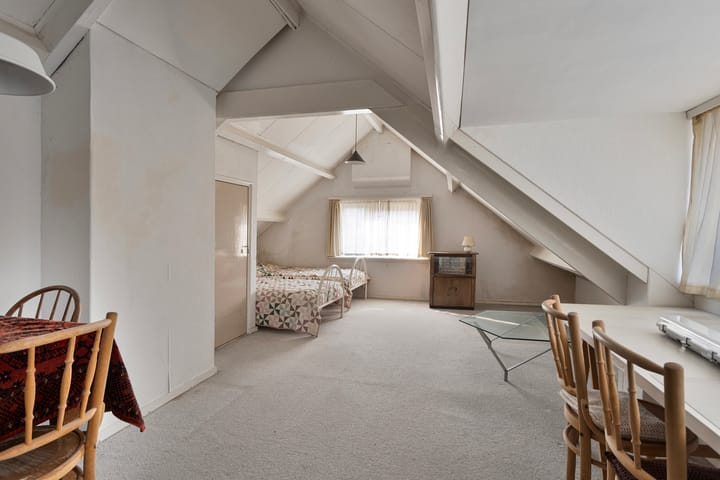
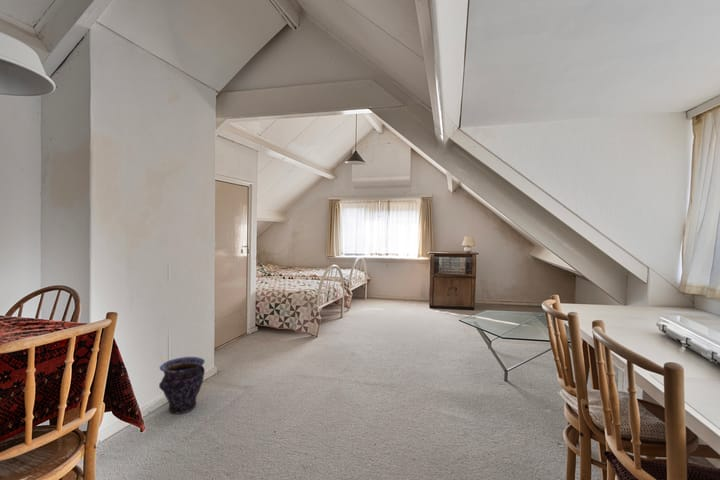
+ vase [158,356,206,415]
